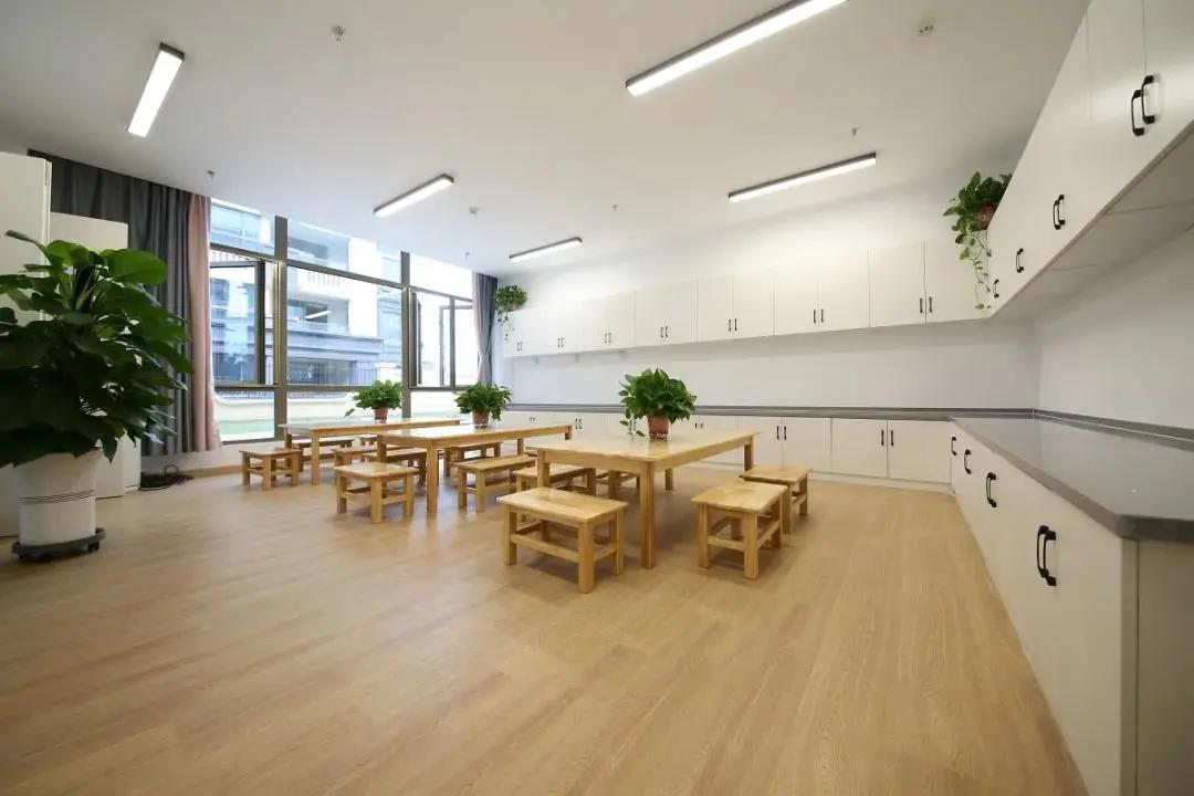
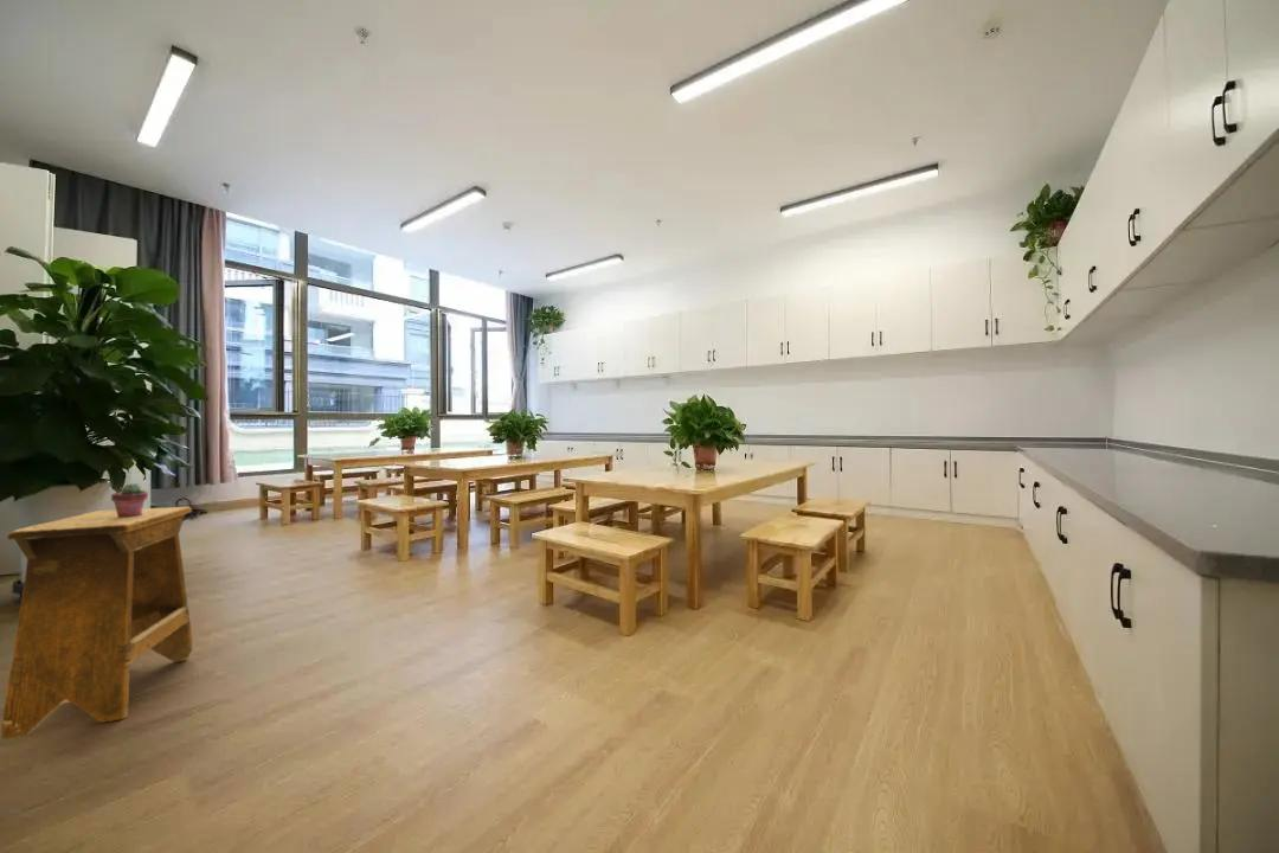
+ stool [0,506,193,740]
+ potted succulent [110,482,149,518]
